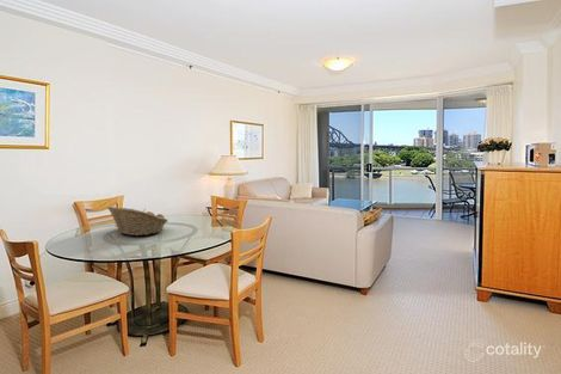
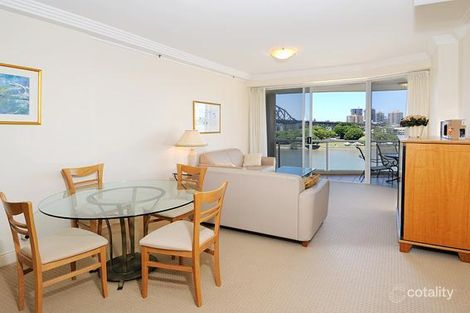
- fruit basket [106,206,168,237]
